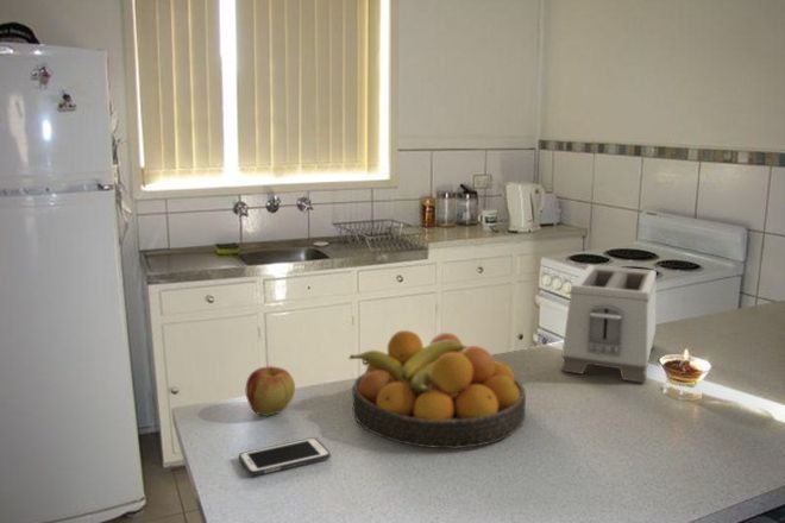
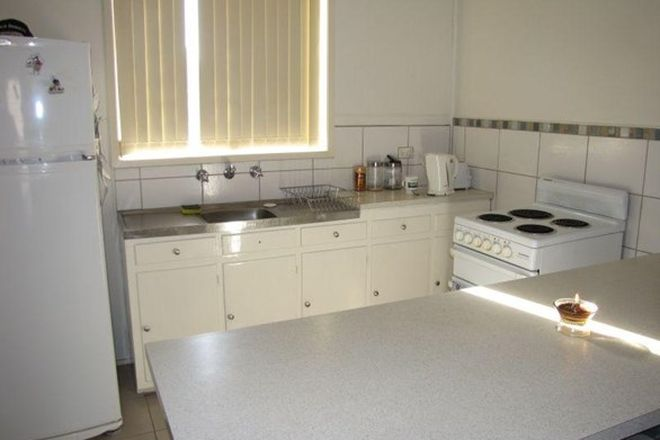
- apple [245,365,296,417]
- toaster [559,264,658,384]
- cell phone [238,436,332,477]
- fruit bowl [347,329,527,449]
